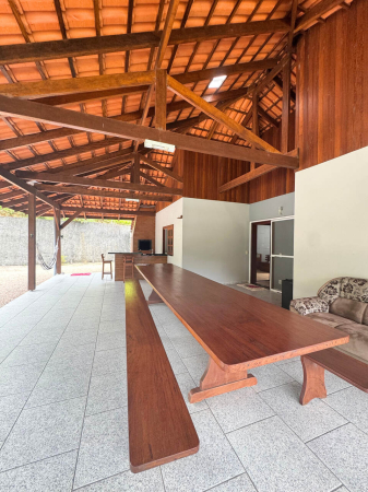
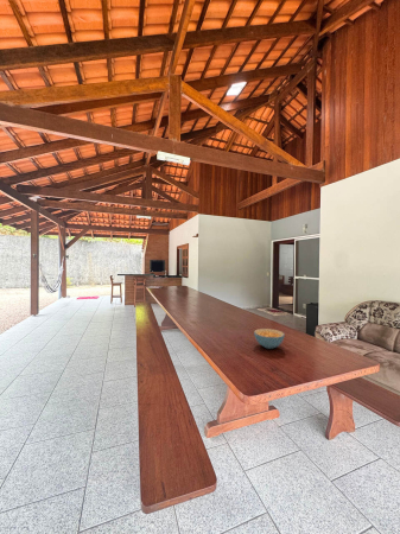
+ cereal bowl [253,328,286,350]
